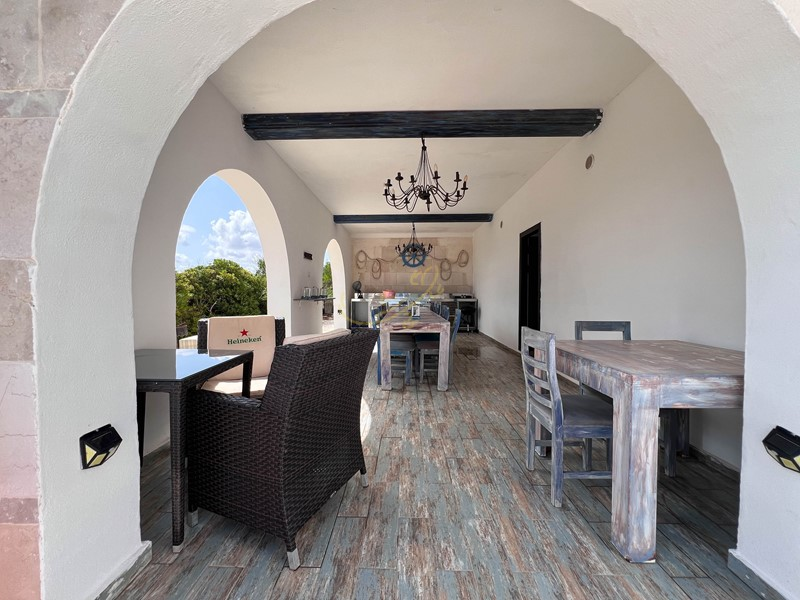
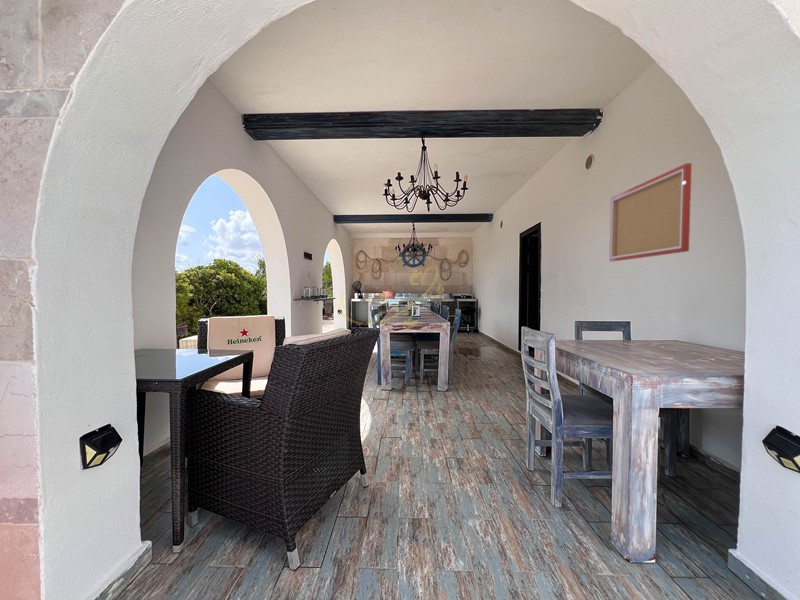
+ wall art [608,162,693,262]
